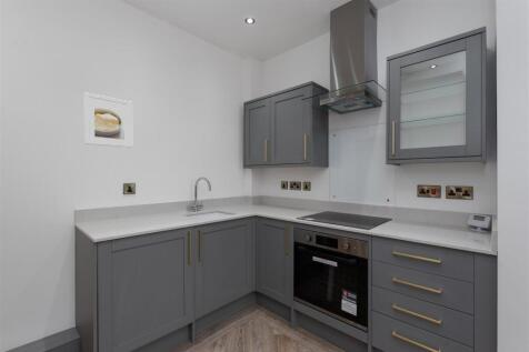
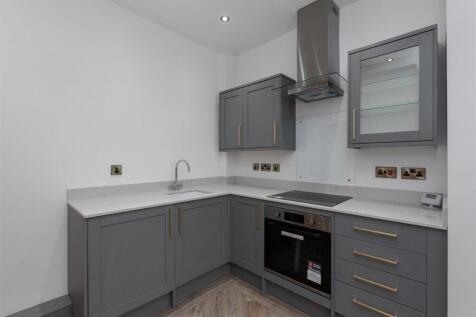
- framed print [83,91,133,149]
